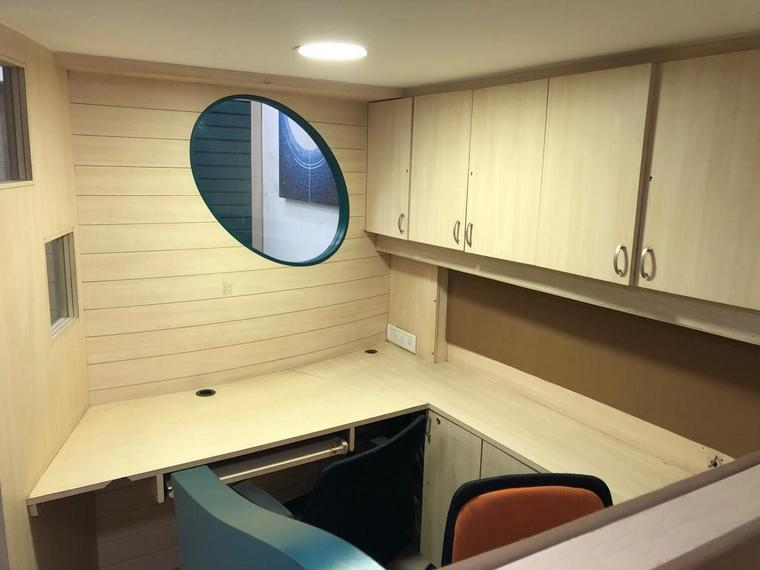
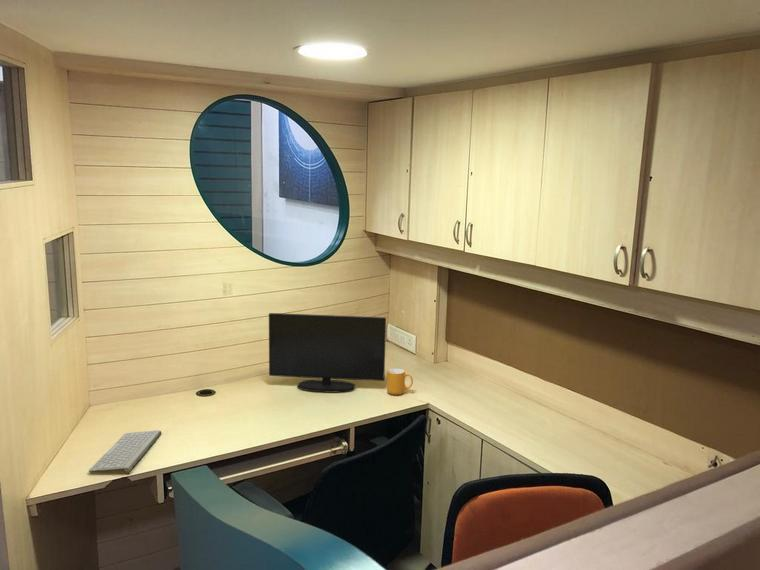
+ keyboard [88,429,162,474]
+ mug [386,367,414,396]
+ monitor [268,312,387,393]
